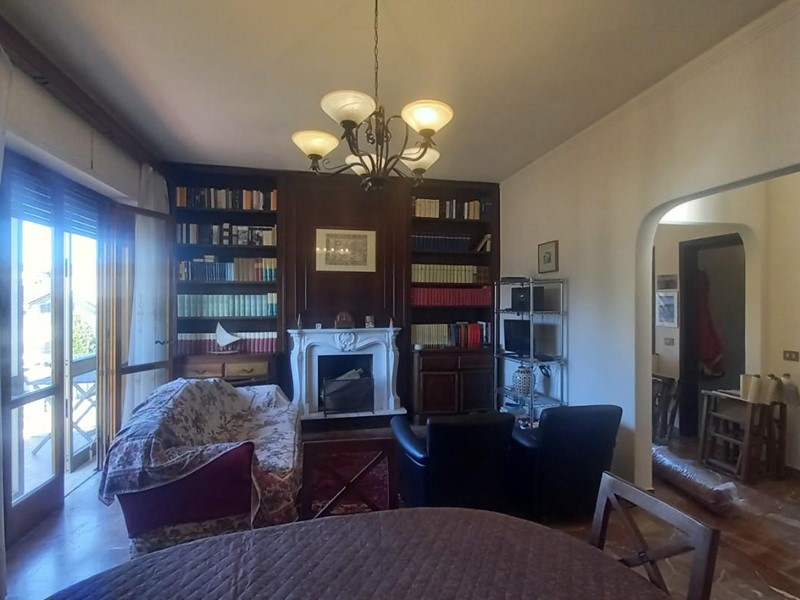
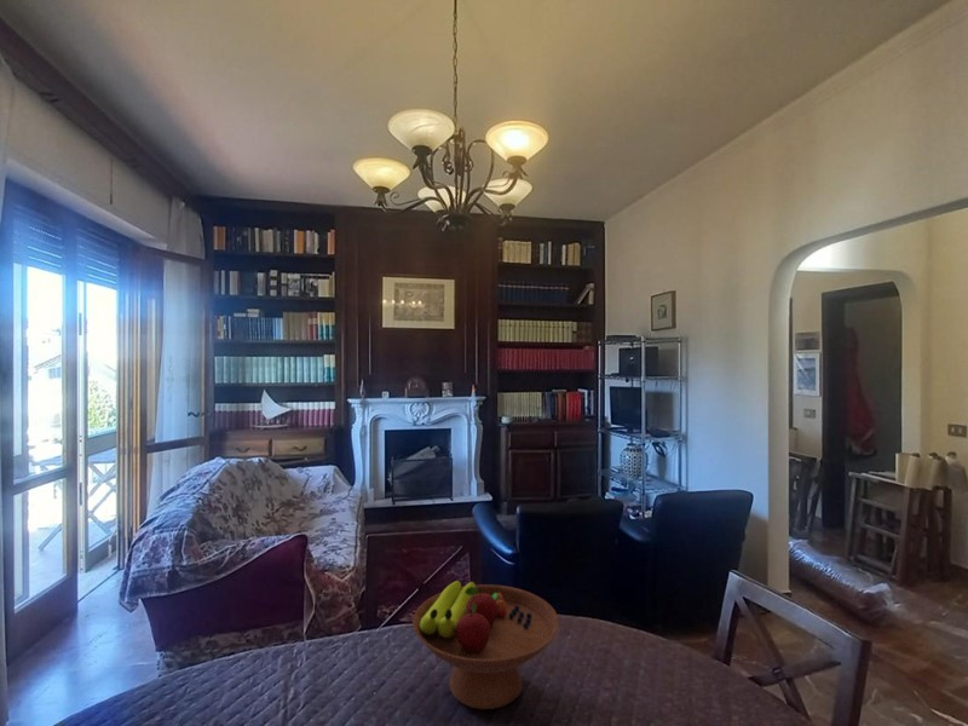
+ fruit bowl [411,580,560,710]
